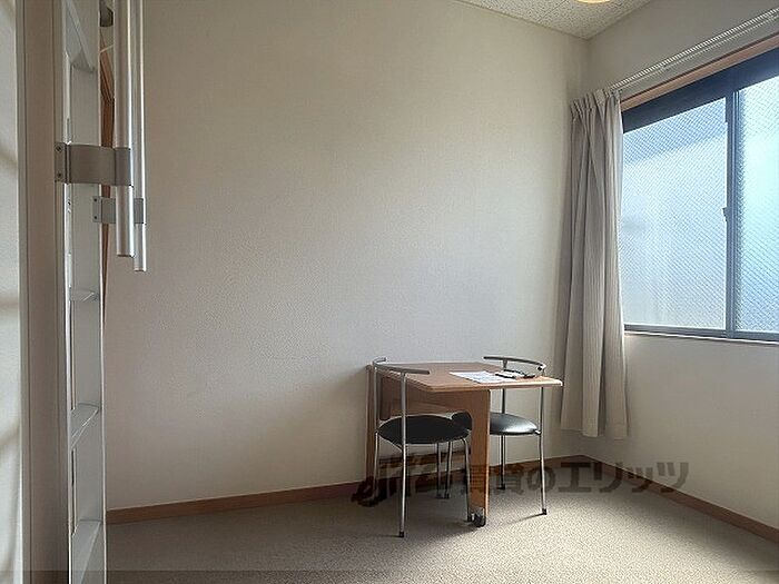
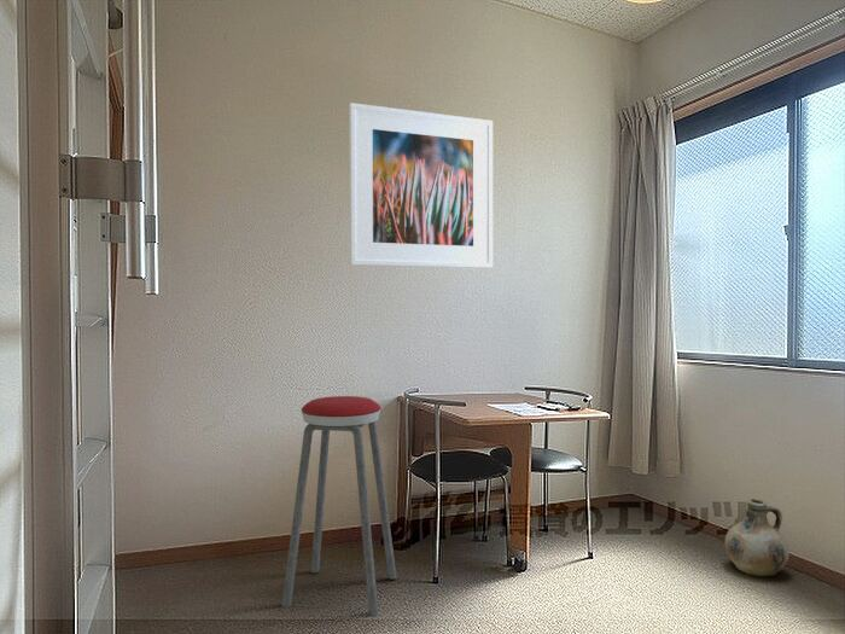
+ ceramic jug [723,498,791,577]
+ music stool [281,395,397,618]
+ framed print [348,101,494,269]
